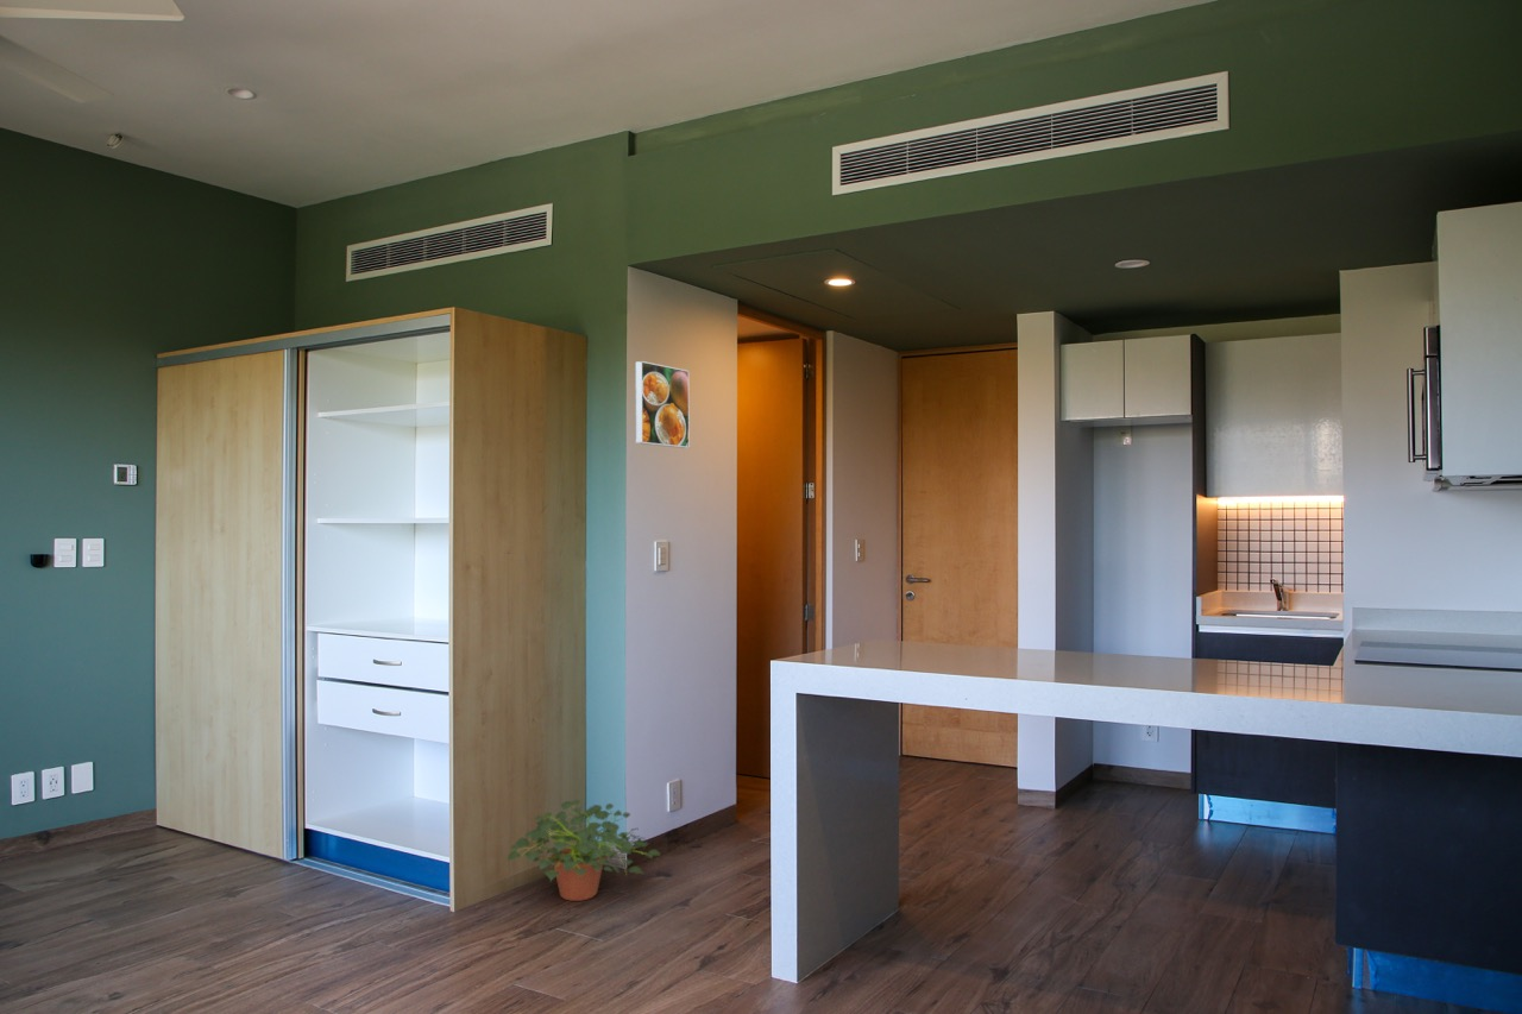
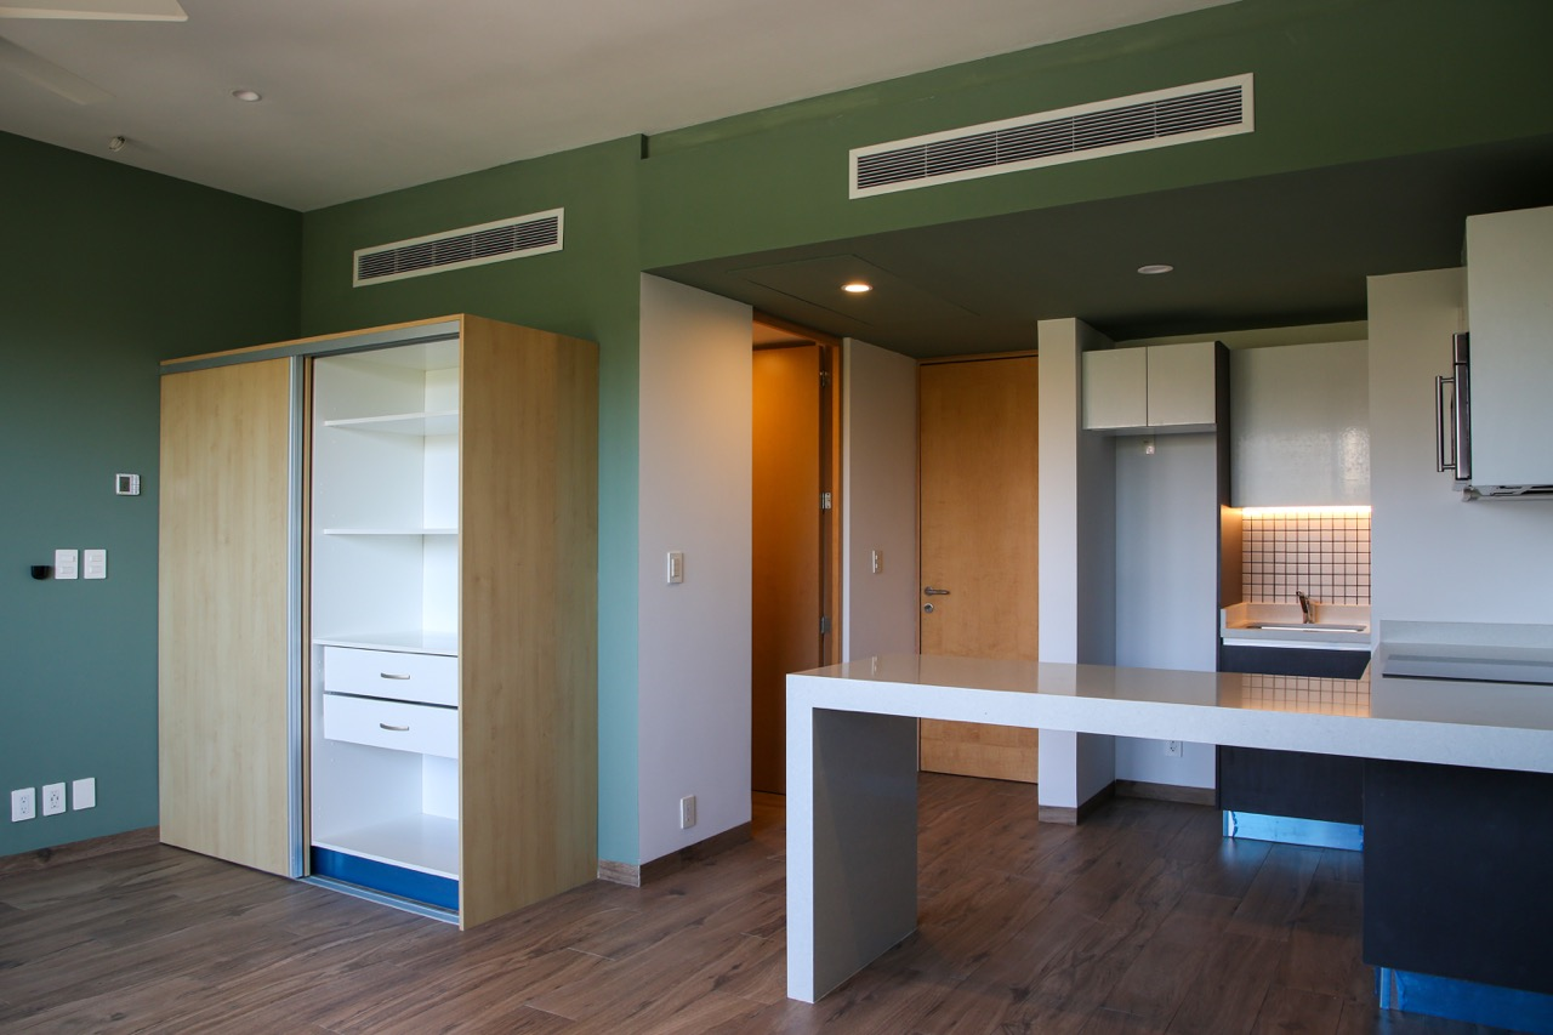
- potted plant [507,799,662,902]
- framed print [634,360,691,449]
